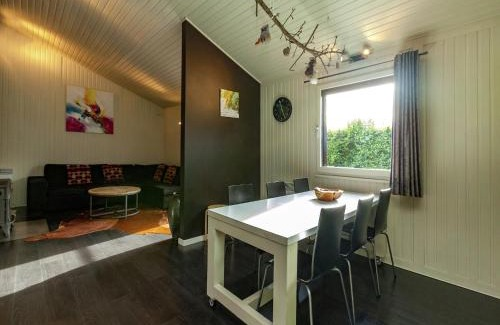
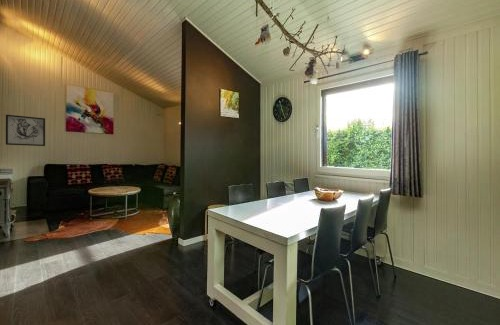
+ wall art [5,114,46,147]
